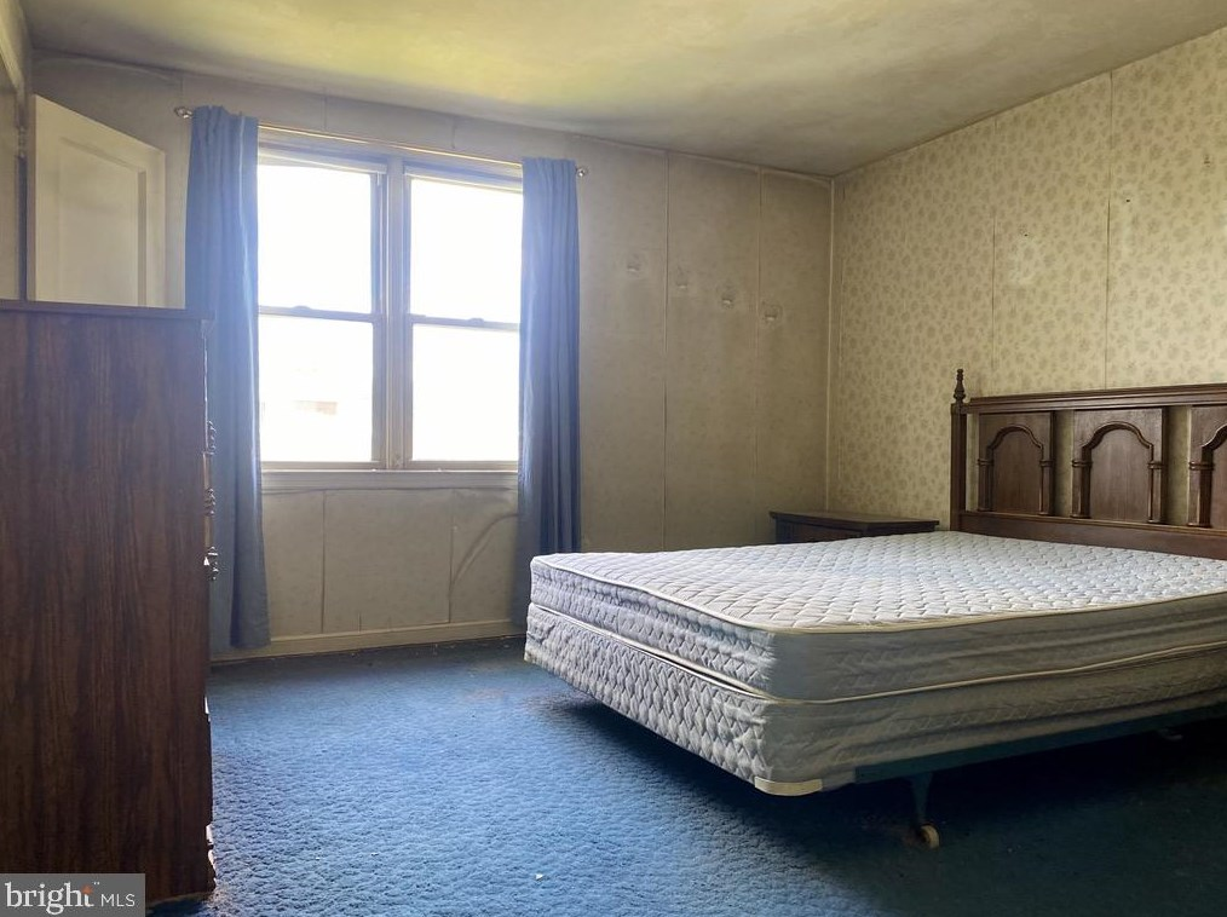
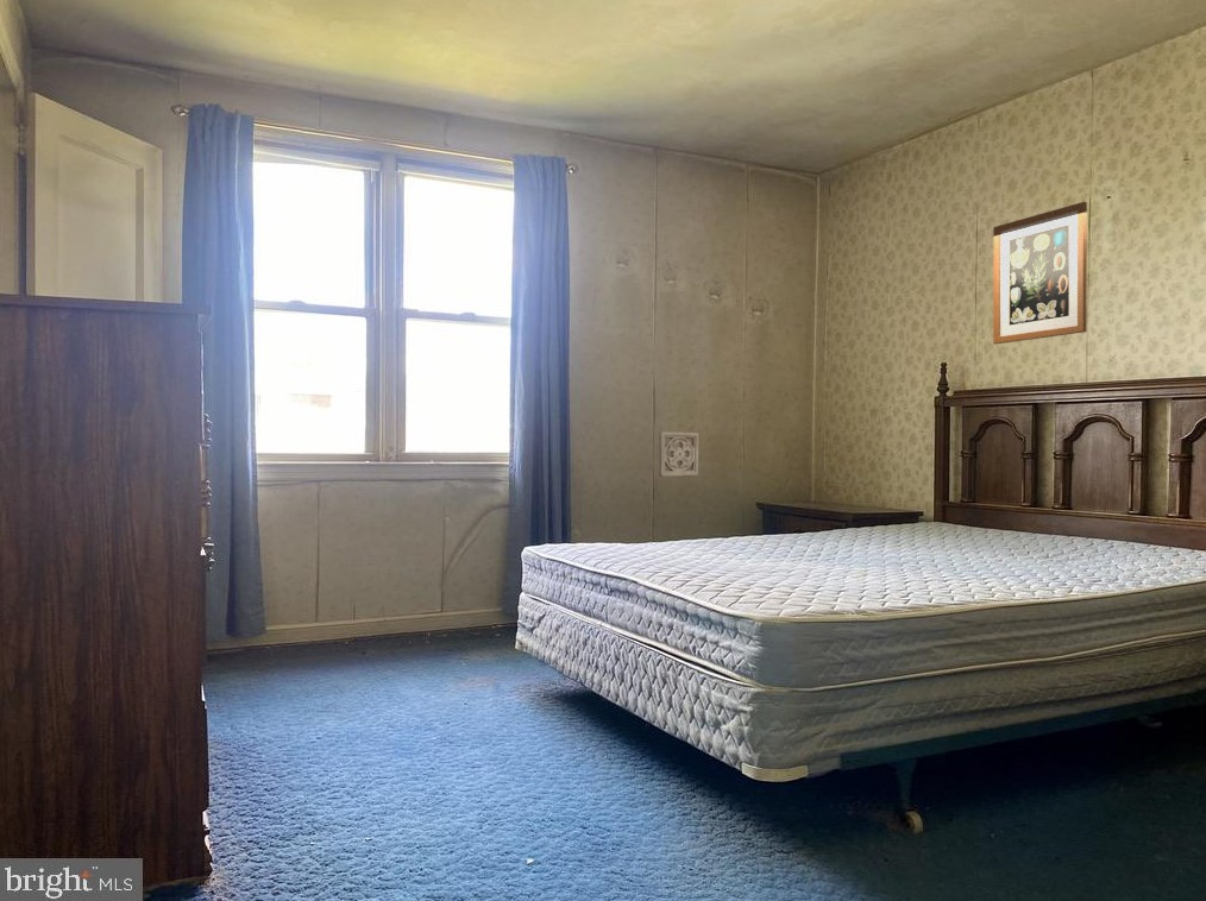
+ wall art [992,201,1088,345]
+ wall ornament [658,430,699,478]
